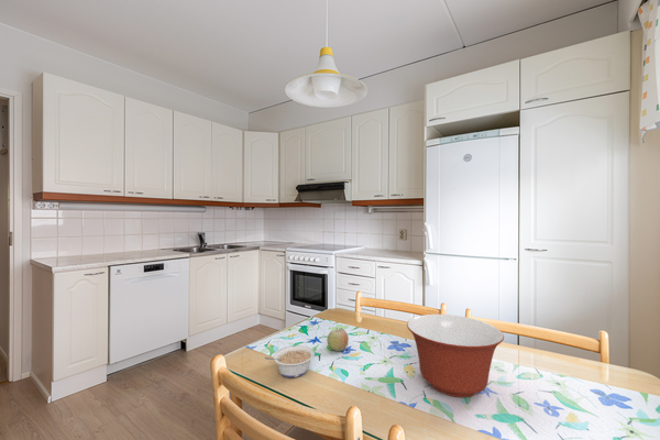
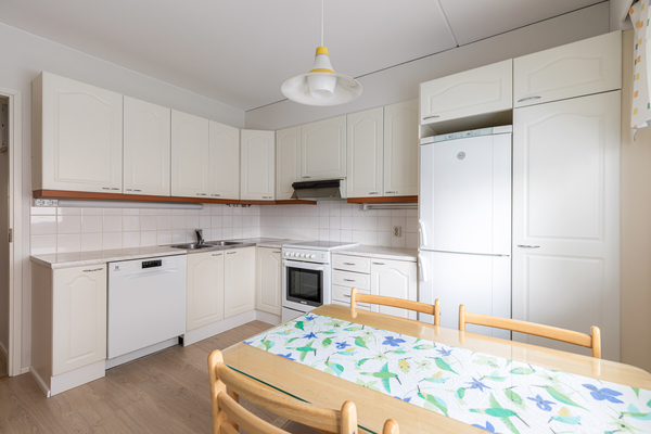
- fruit [326,327,350,352]
- mixing bowl [406,314,505,398]
- legume [264,344,316,378]
